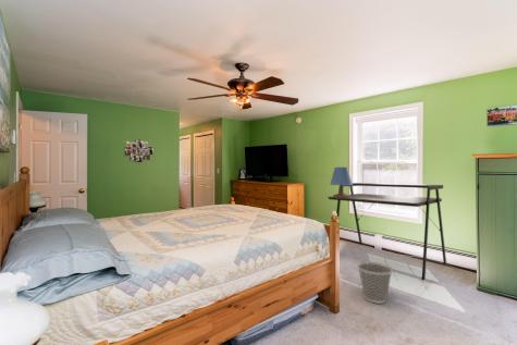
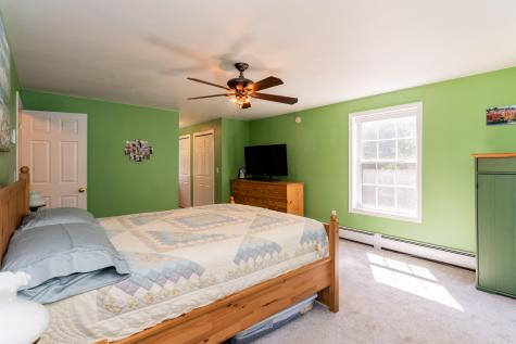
- desk [327,182,447,281]
- wastebasket [357,261,394,305]
- table lamp [329,167,353,197]
